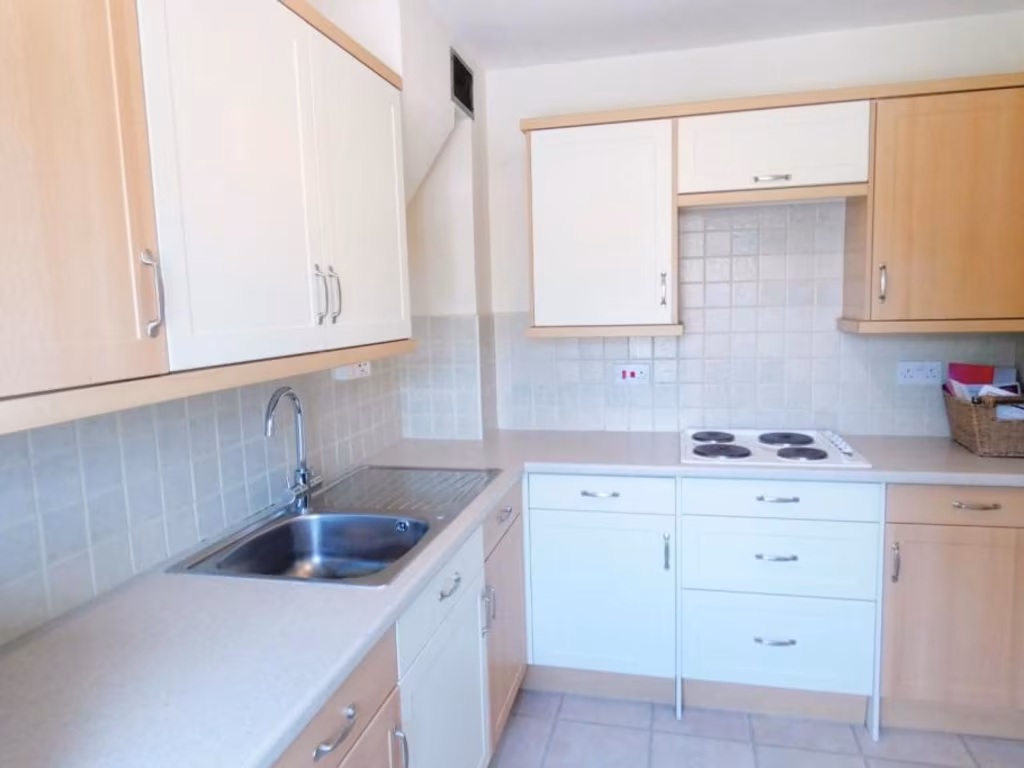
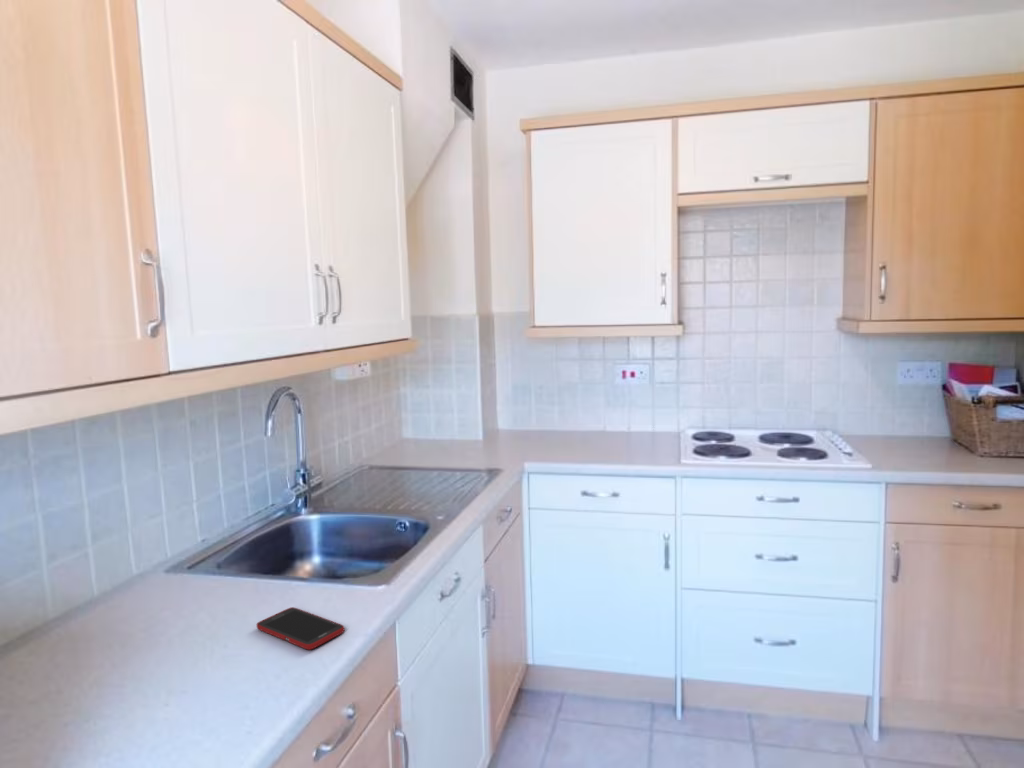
+ cell phone [256,606,345,651]
